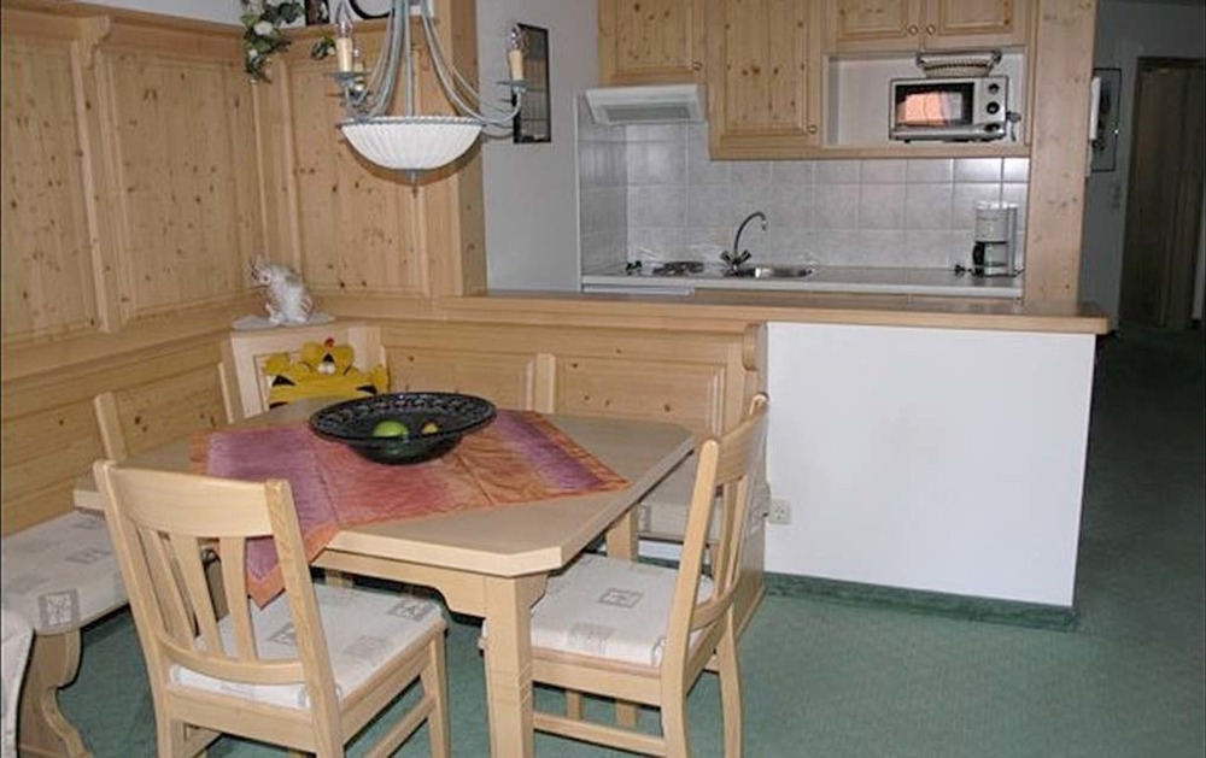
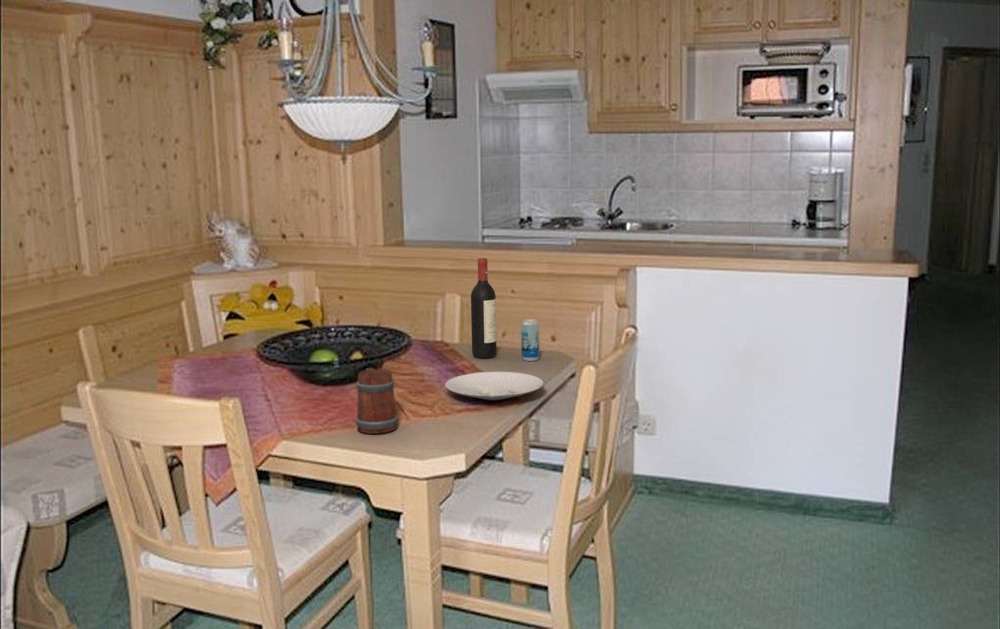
+ beverage can [520,318,540,362]
+ mug [355,367,399,435]
+ plate [444,371,545,402]
+ wine bottle [470,257,498,359]
